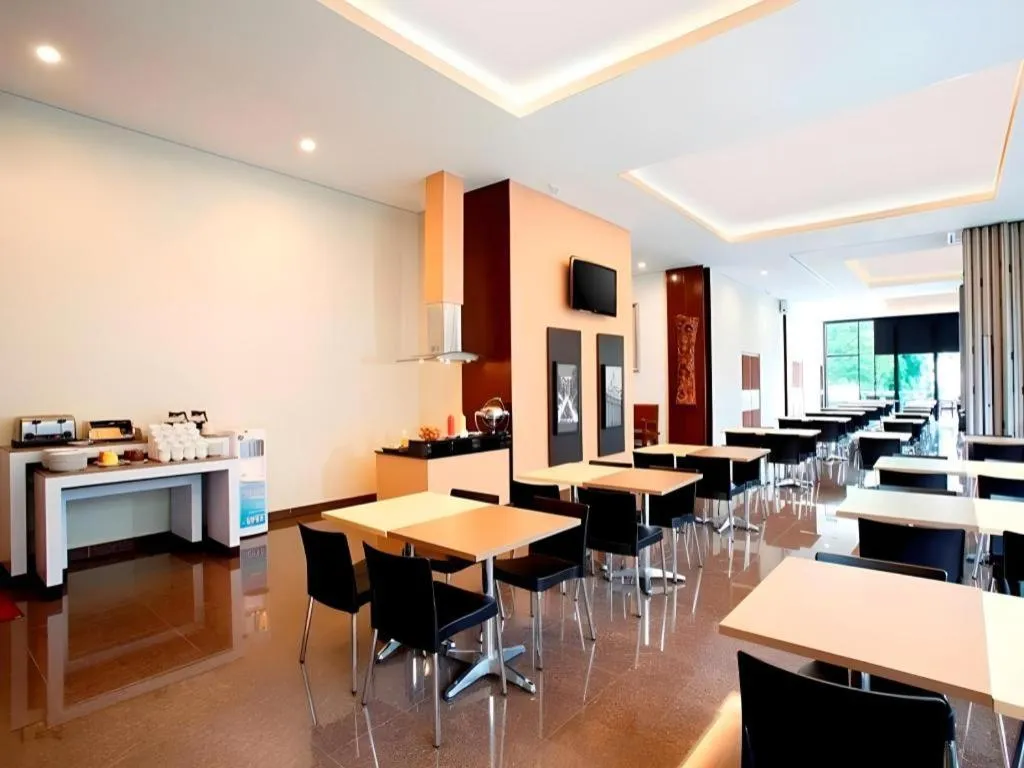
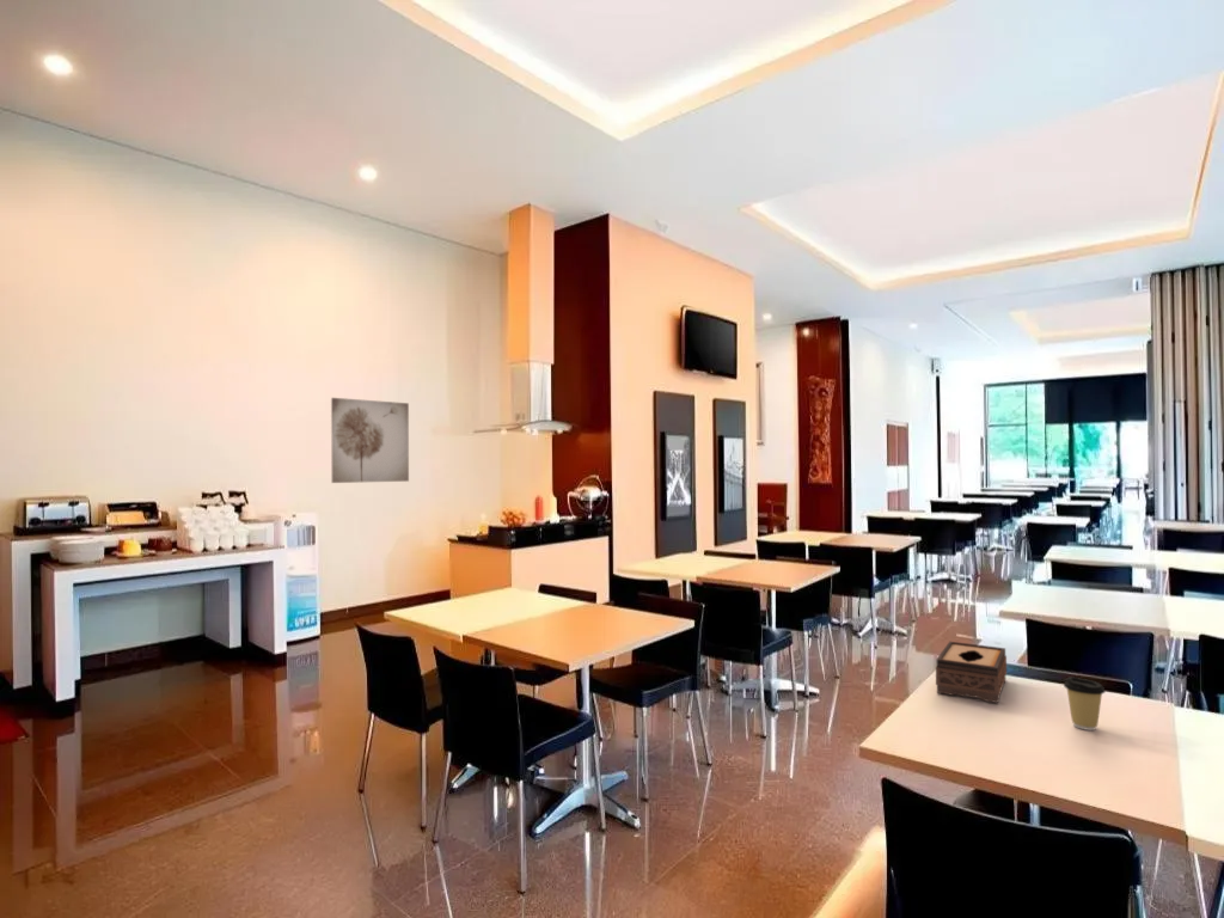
+ wall art [330,397,410,484]
+ coffee cup [1063,675,1107,732]
+ tissue box [935,641,1008,704]
